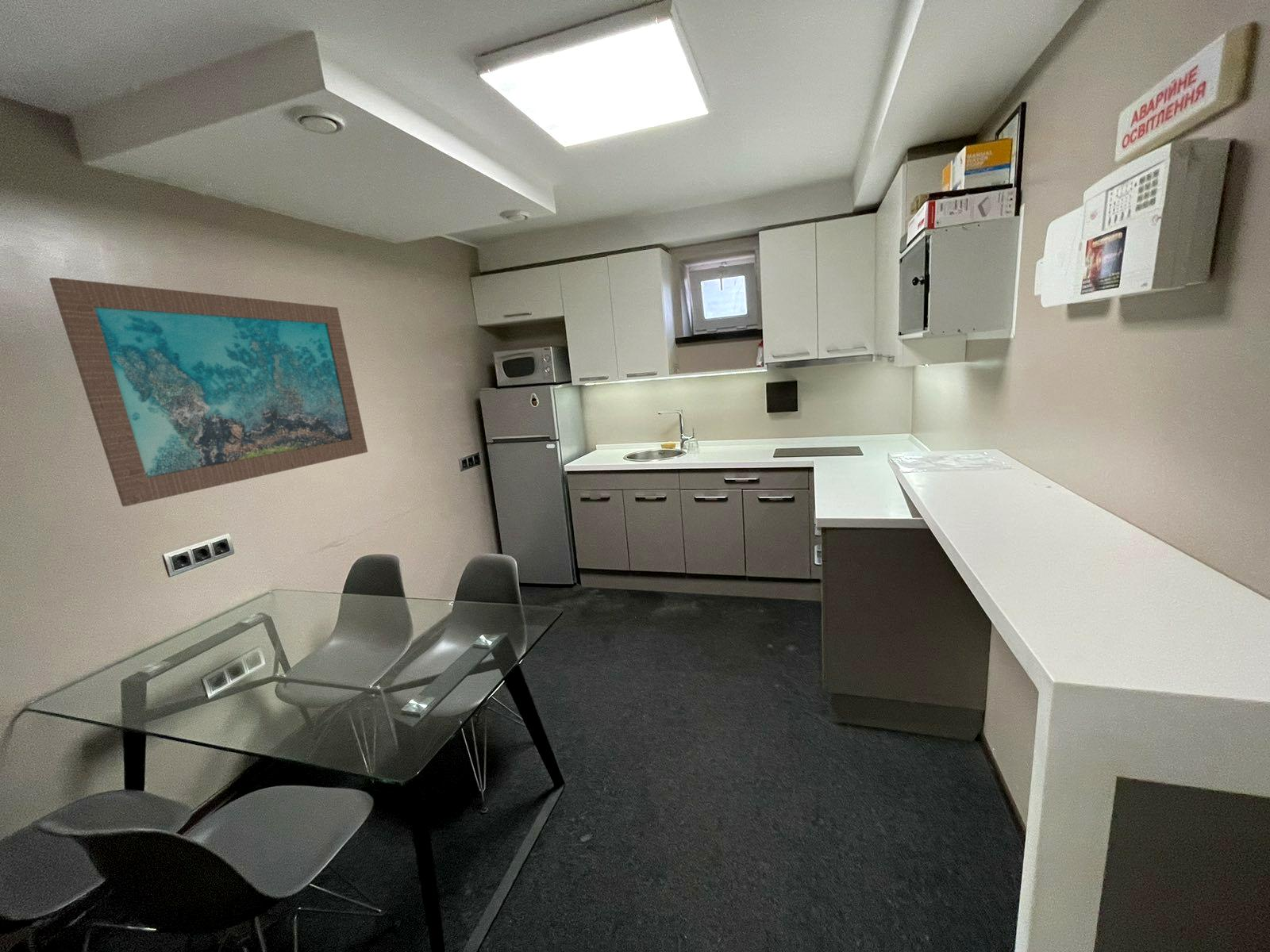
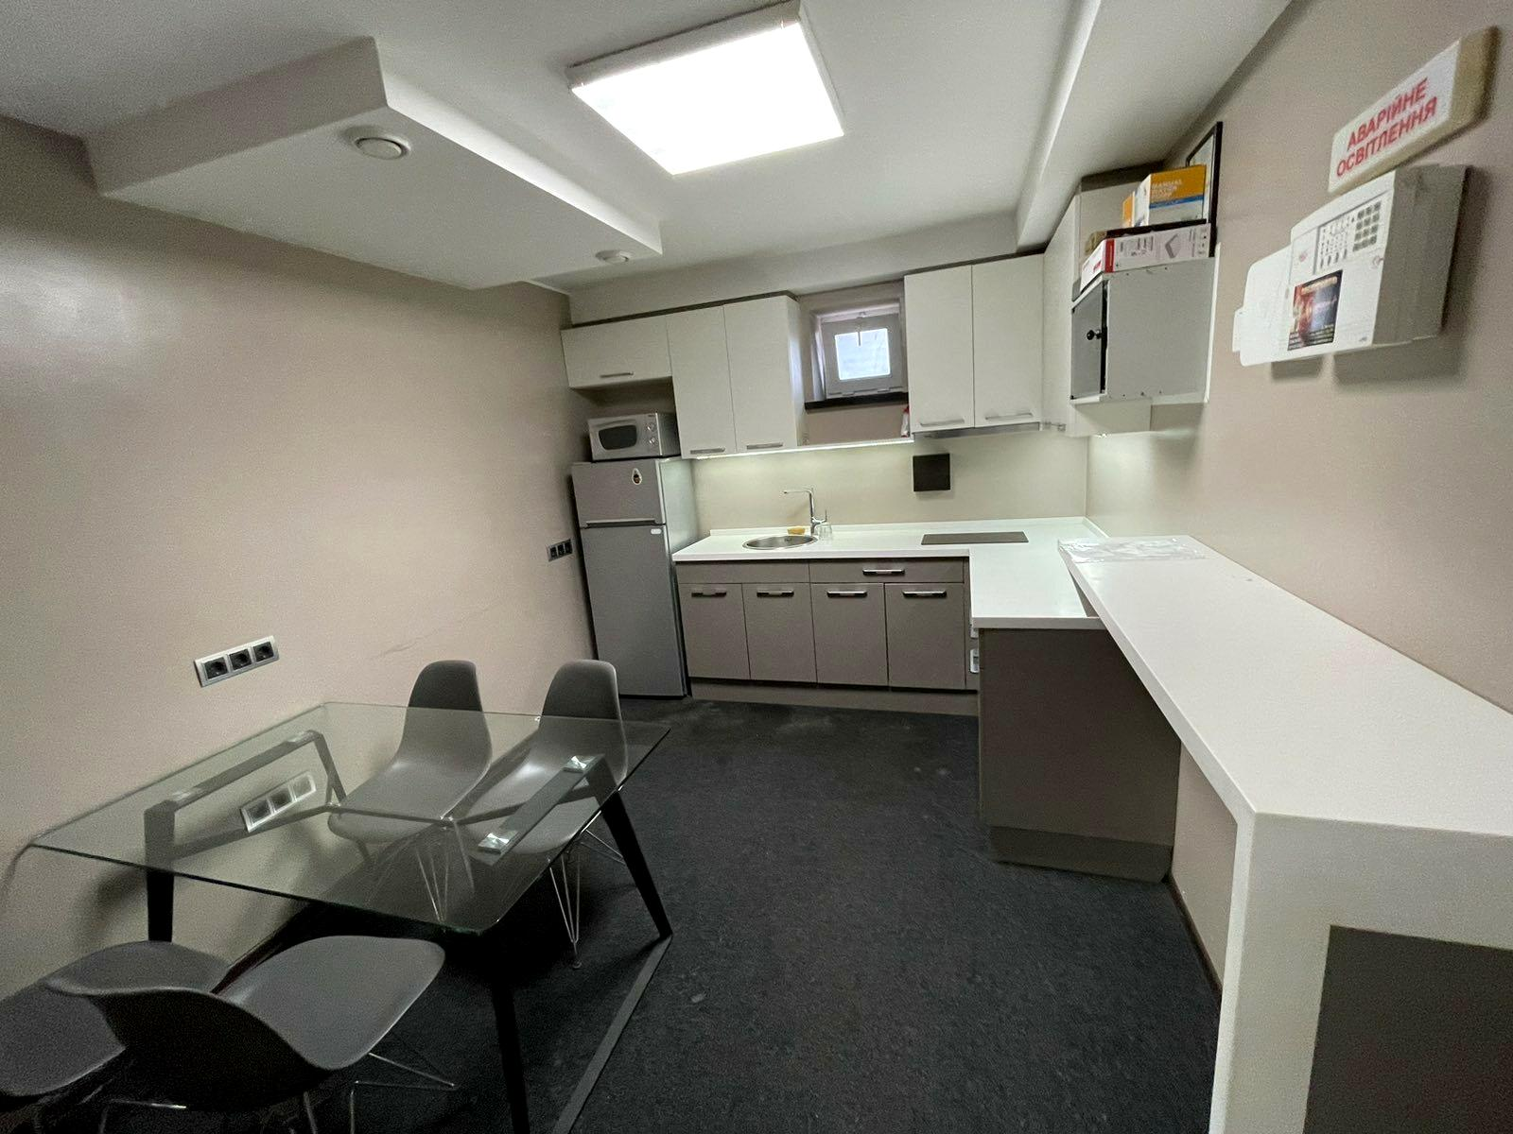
- wall art [48,277,368,507]
